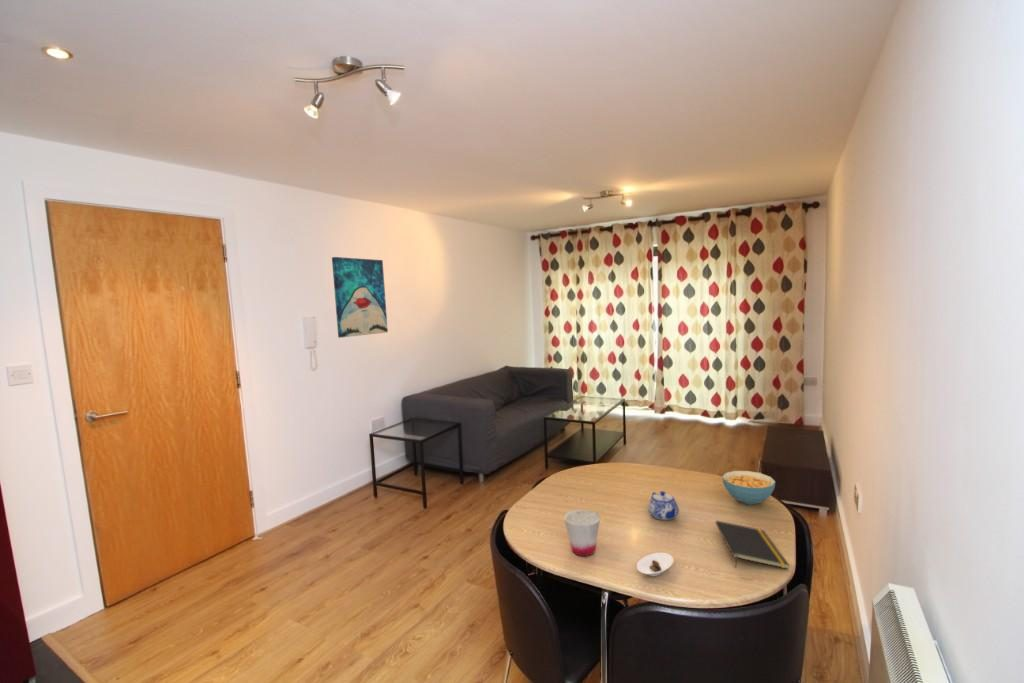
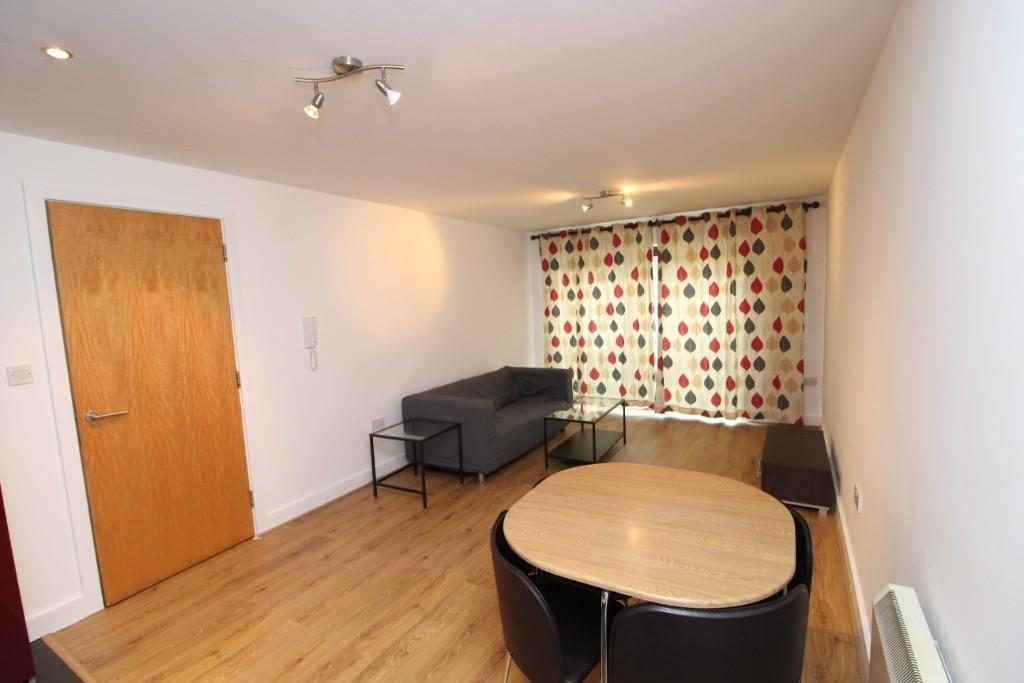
- notepad [715,520,790,570]
- saucer [636,552,674,577]
- cereal bowl [721,470,776,506]
- cup [563,509,601,557]
- teapot [647,490,680,521]
- wall art [331,256,389,339]
